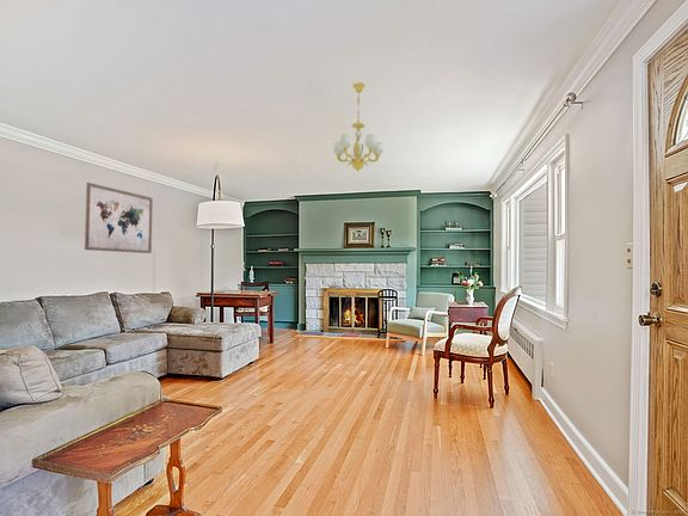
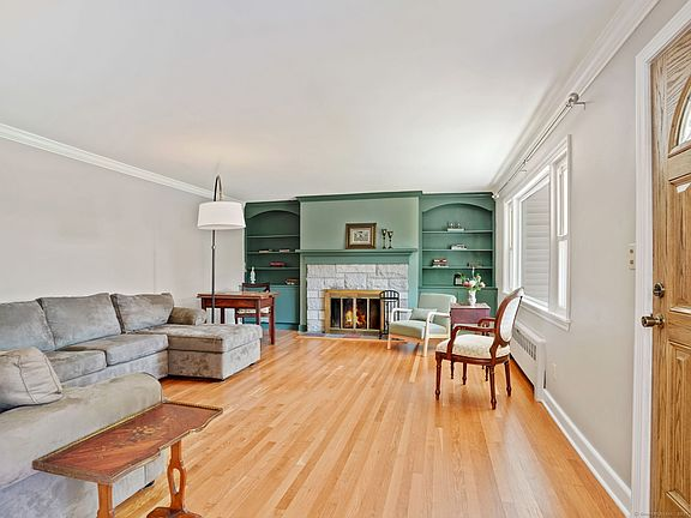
- wall art [84,182,154,254]
- chandelier [332,81,385,173]
